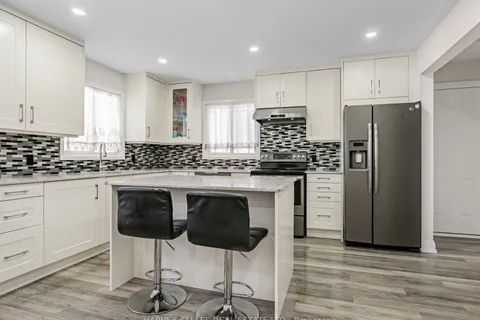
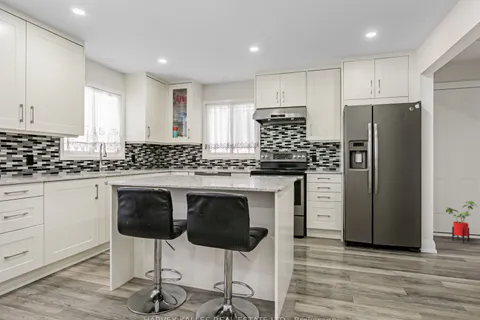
+ house plant [445,200,478,244]
